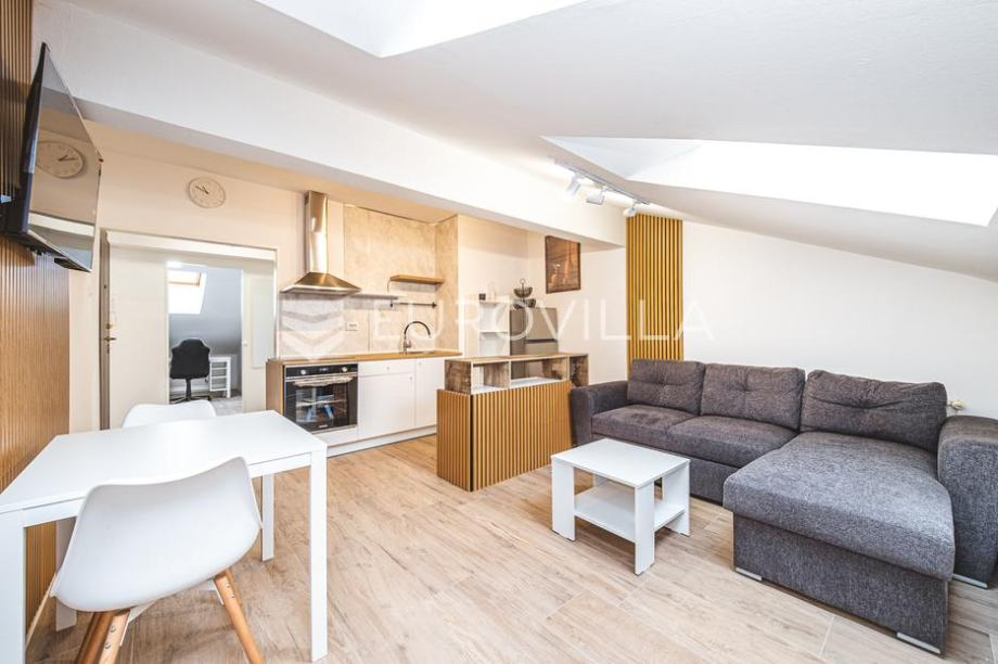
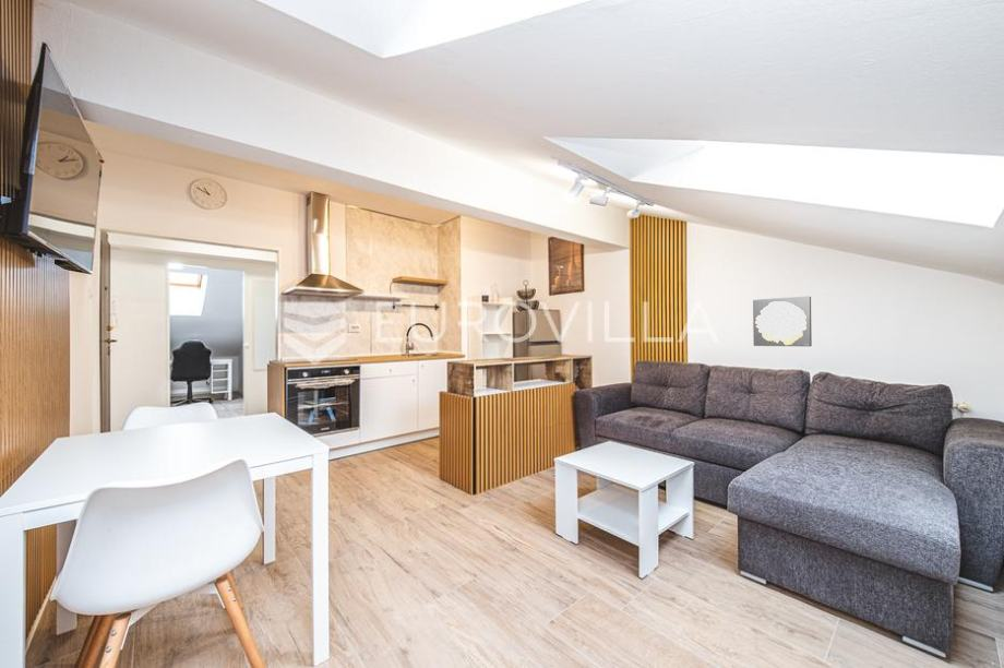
+ wall art [752,296,813,347]
